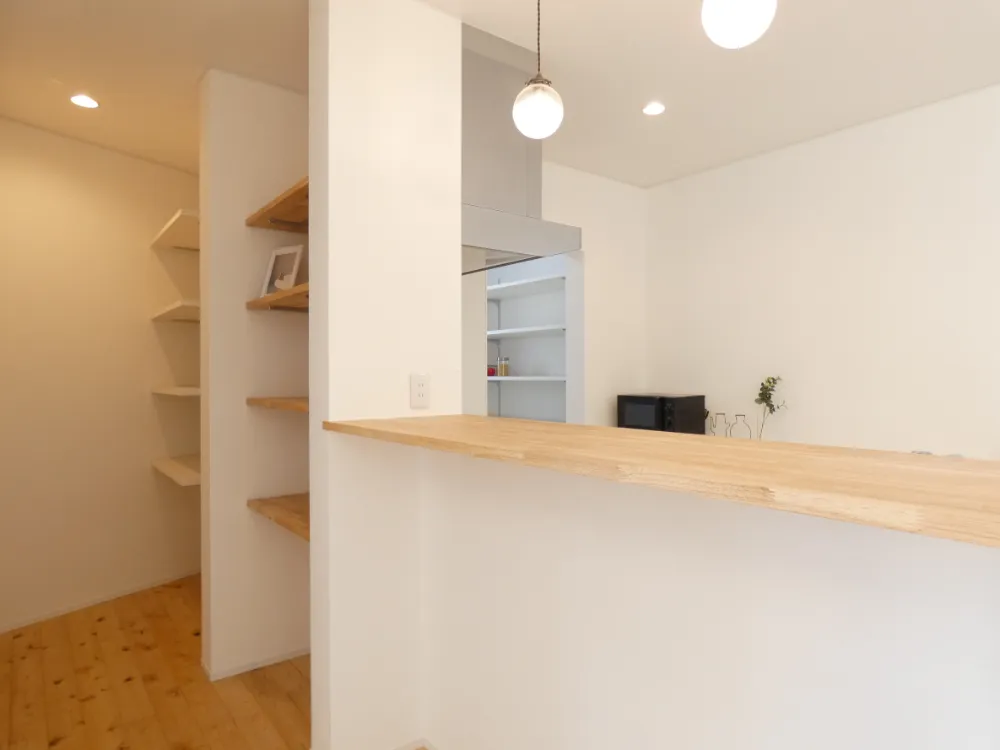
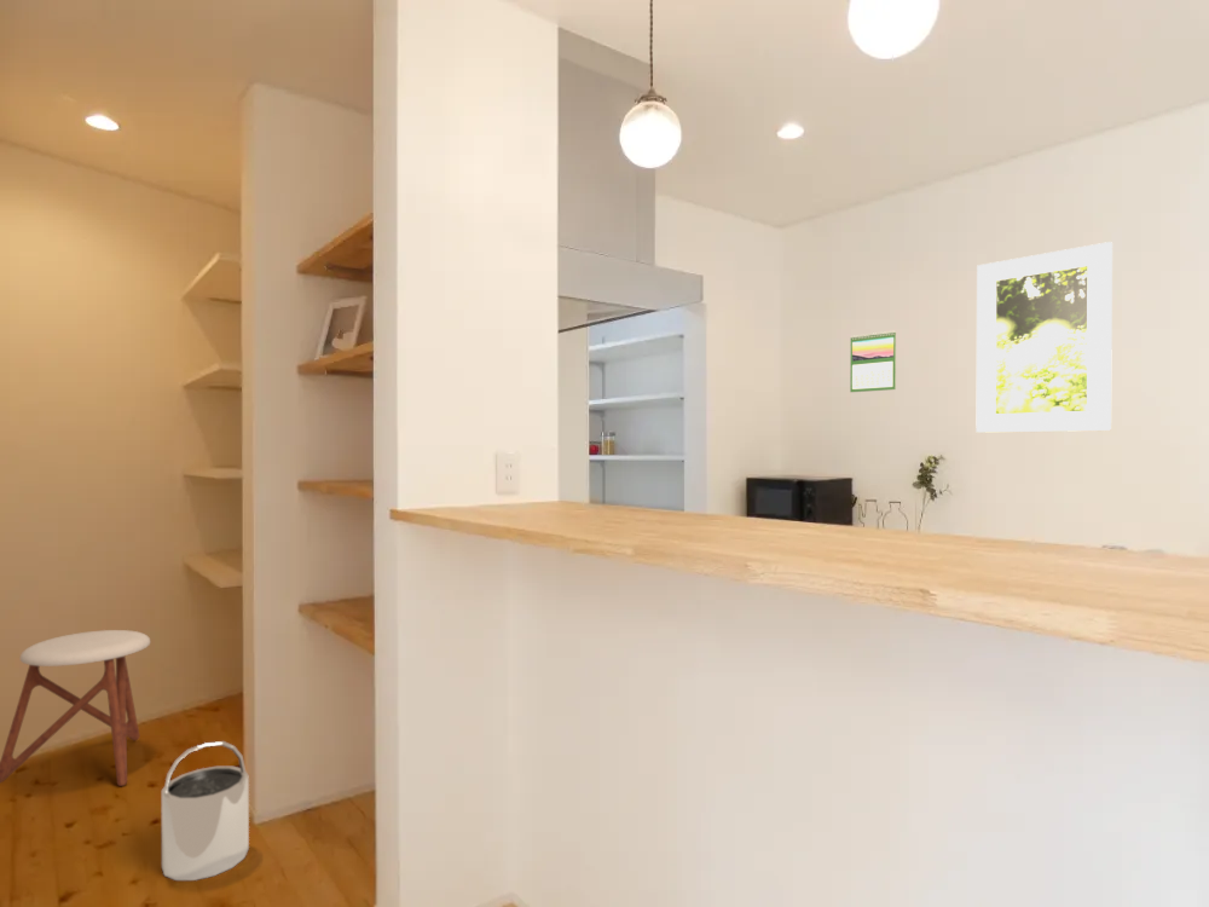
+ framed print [974,241,1113,434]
+ stool [0,629,151,787]
+ calendar [849,330,897,393]
+ bucket [161,740,250,882]
